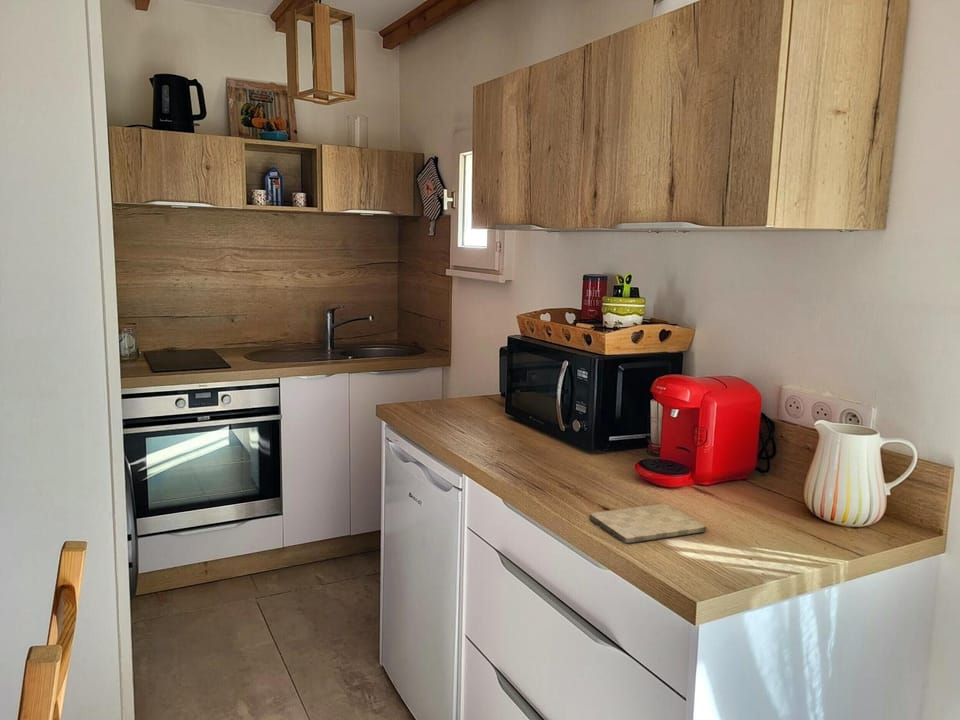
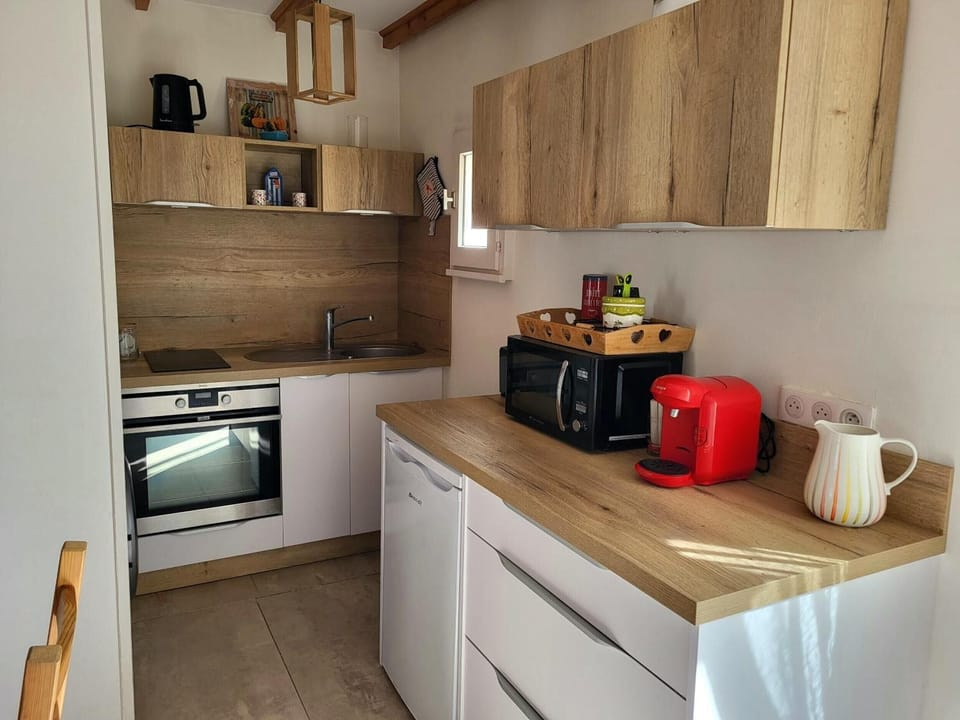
- cutting board [588,503,707,545]
